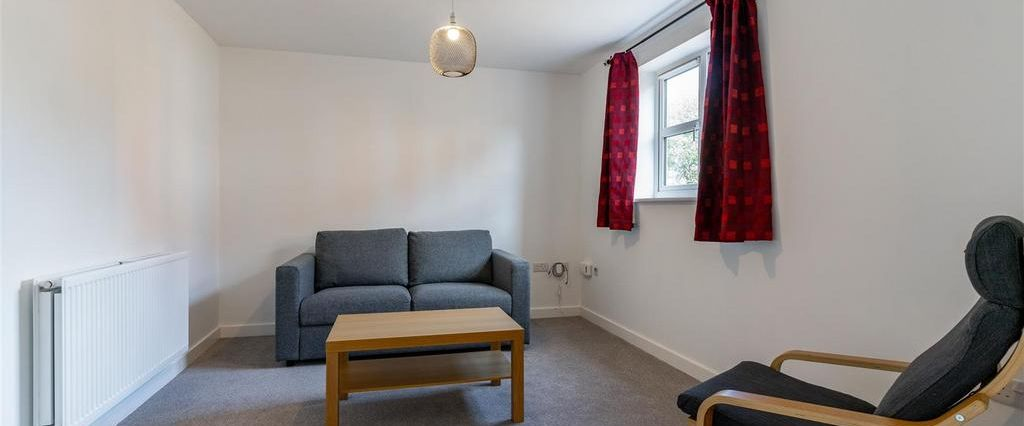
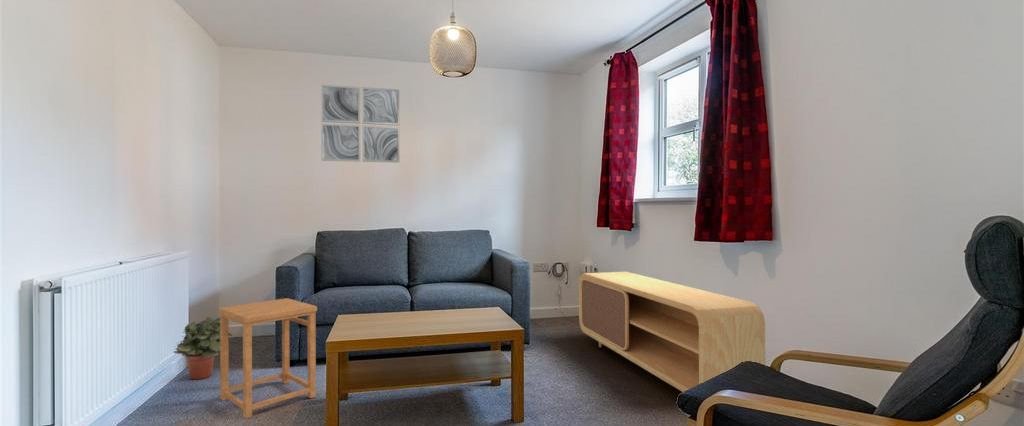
+ wall art [320,84,400,164]
+ potted plant [173,316,234,380]
+ tv stand [578,271,766,393]
+ side table [218,297,318,419]
